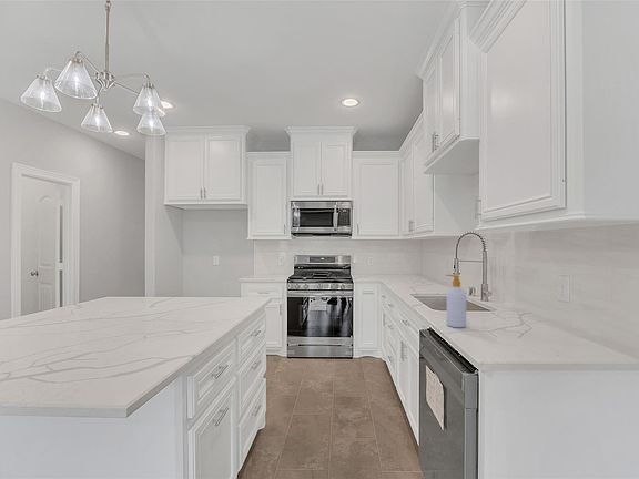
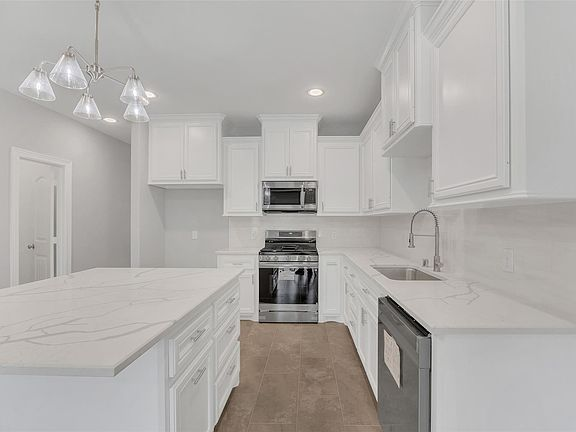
- soap bottle [445,274,467,328]
